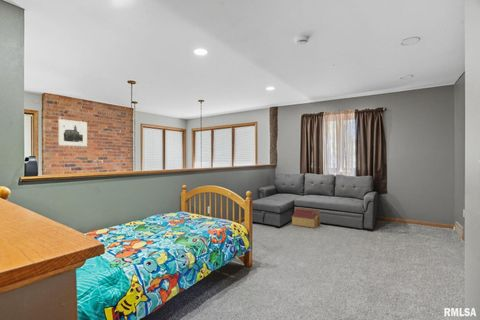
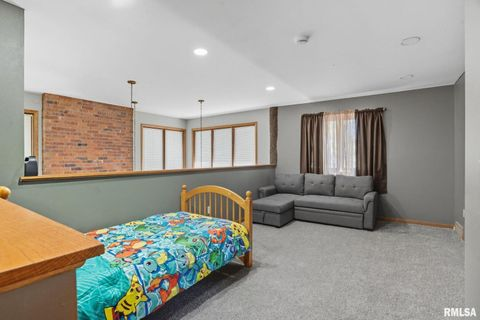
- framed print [57,118,88,147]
- architectural model [291,206,321,229]
